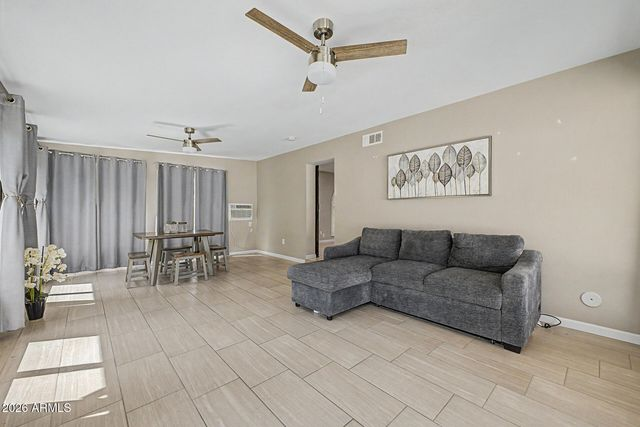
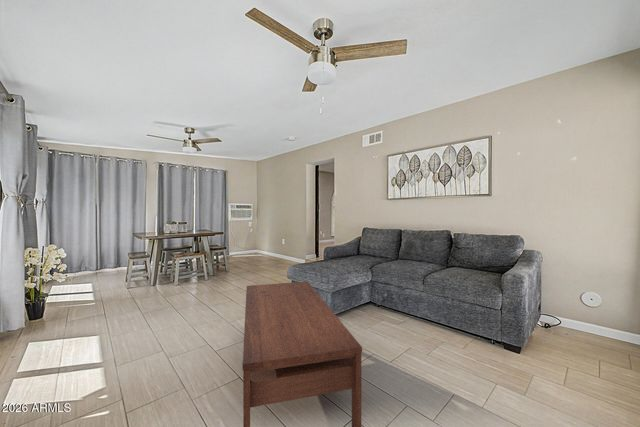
+ coffee table [242,281,363,427]
